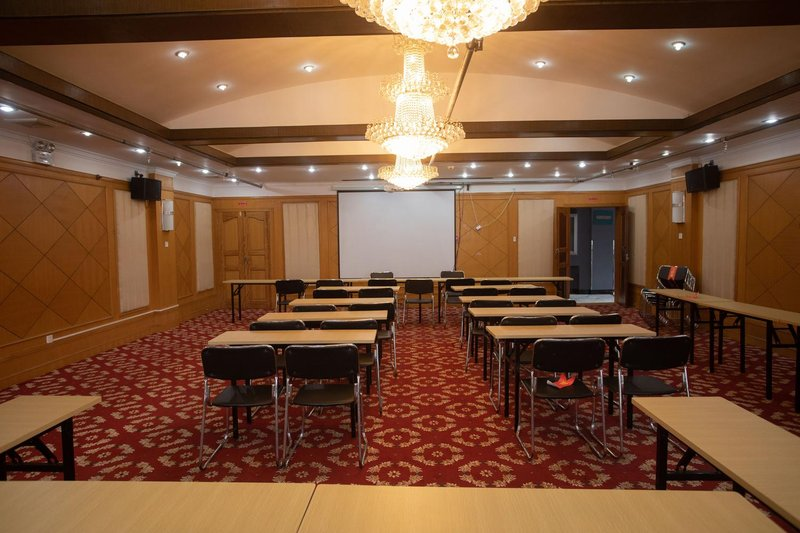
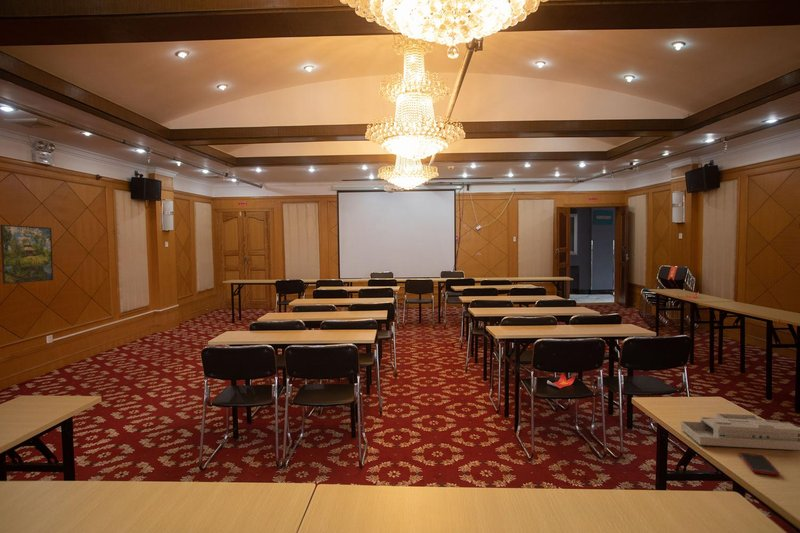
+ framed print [0,224,54,285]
+ desk organizer [680,412,800,451]
+ cell phone [739,452,780,477]
